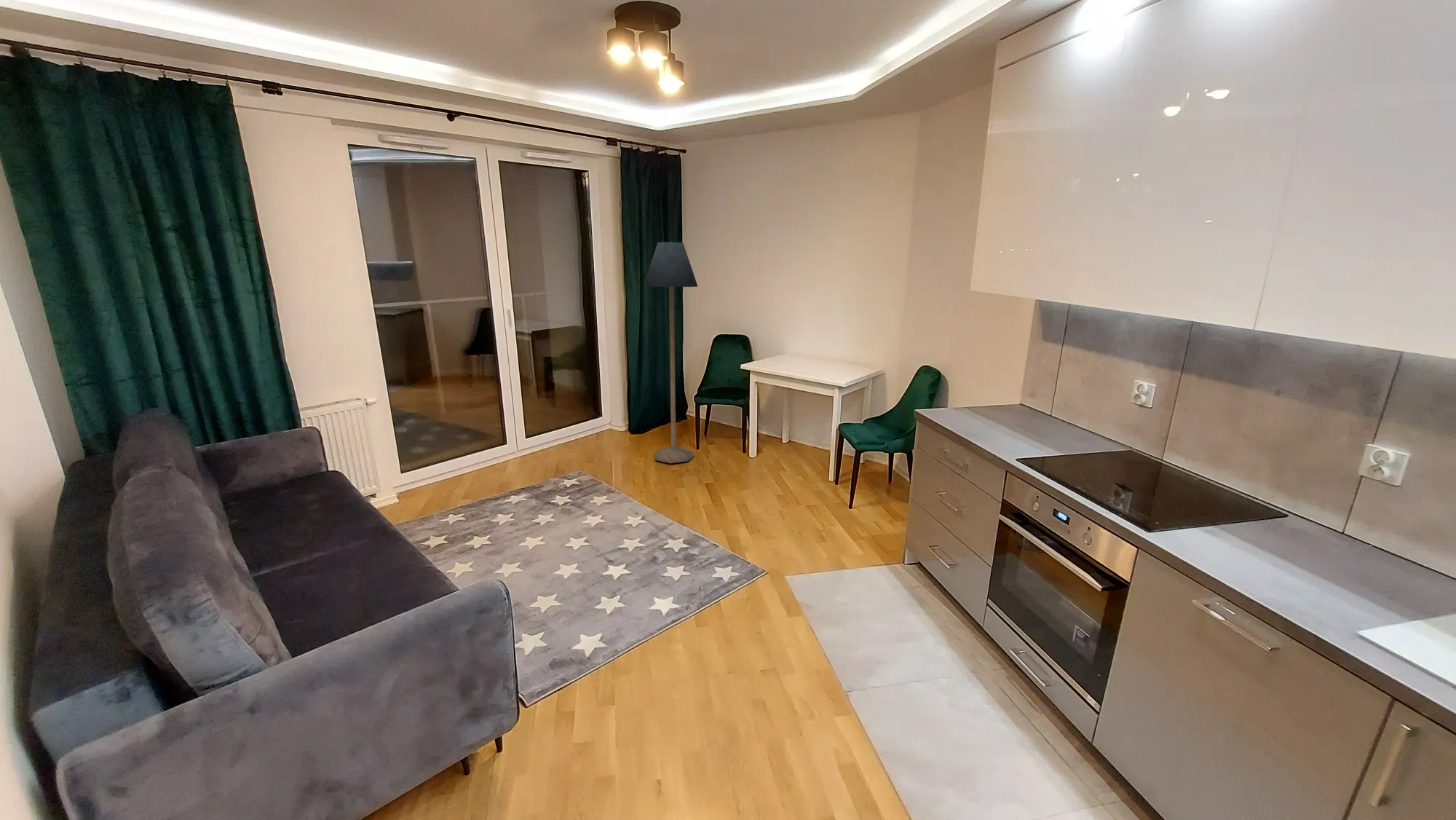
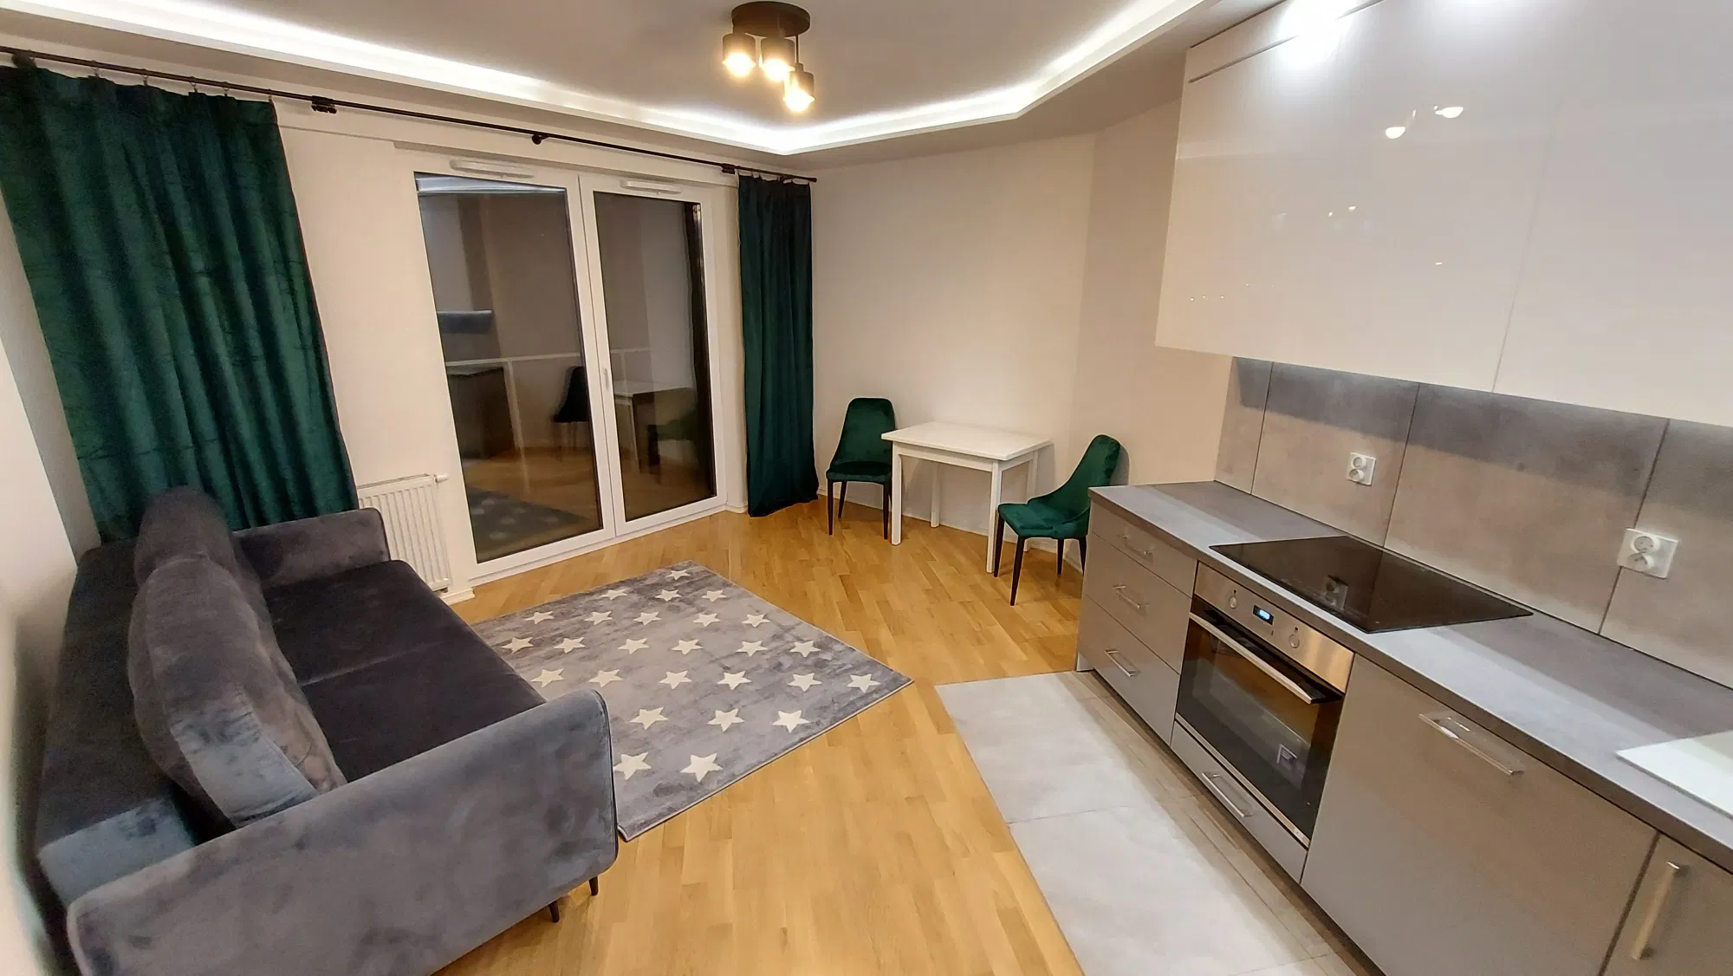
- floor lamp [644,241,698,464]
